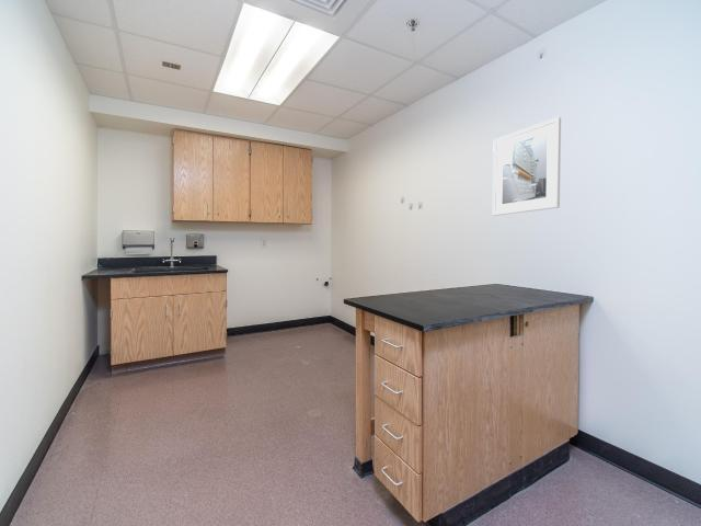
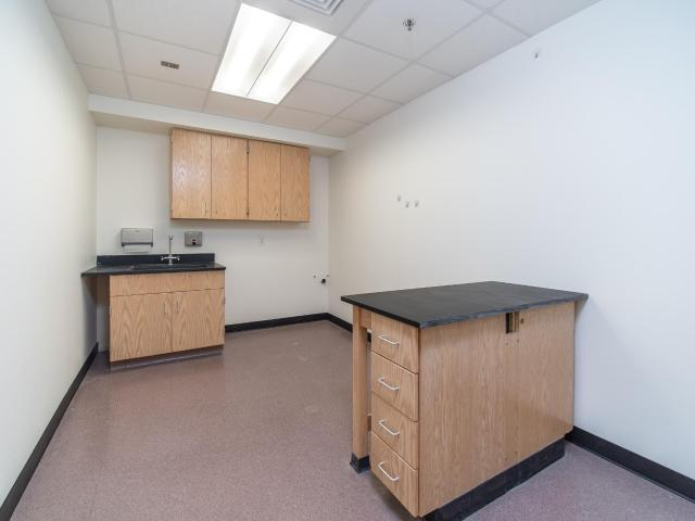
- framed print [492,116,562,217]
